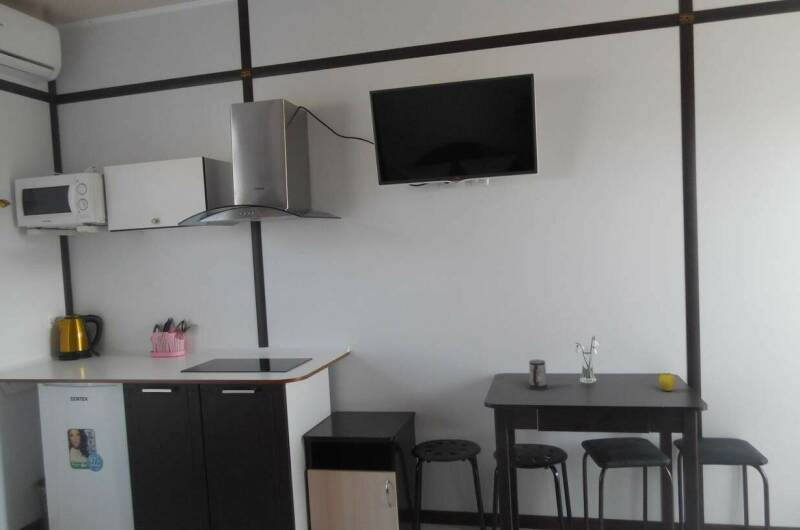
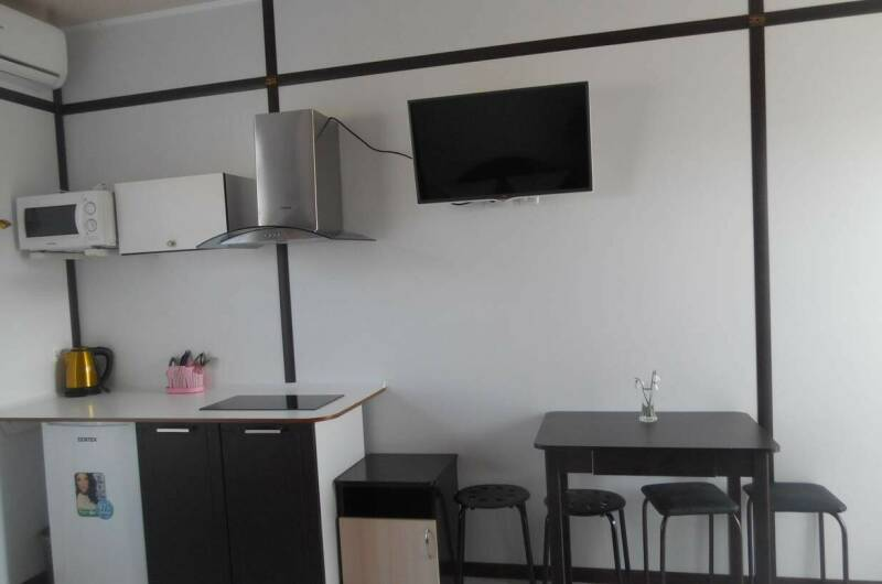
- apple [658,371,677,392]
- mug [528,358,549,391]
